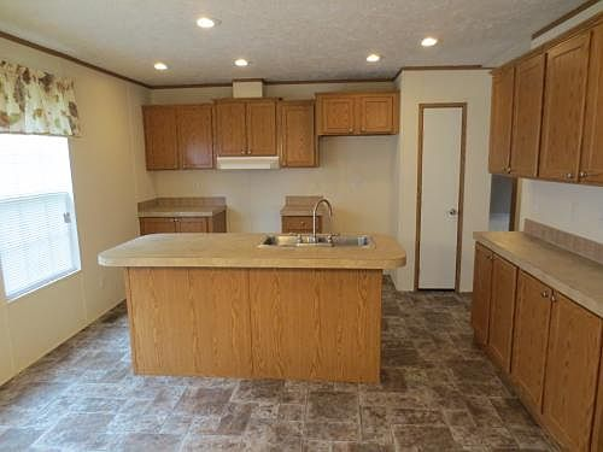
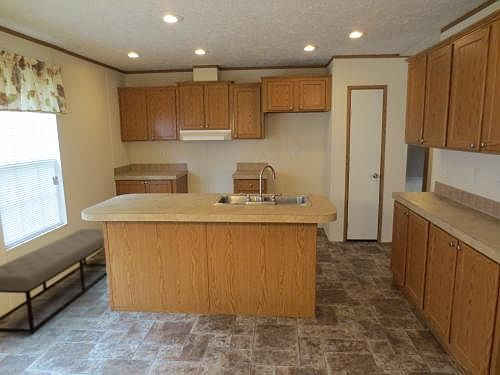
+ bench [0,228,108,335]
